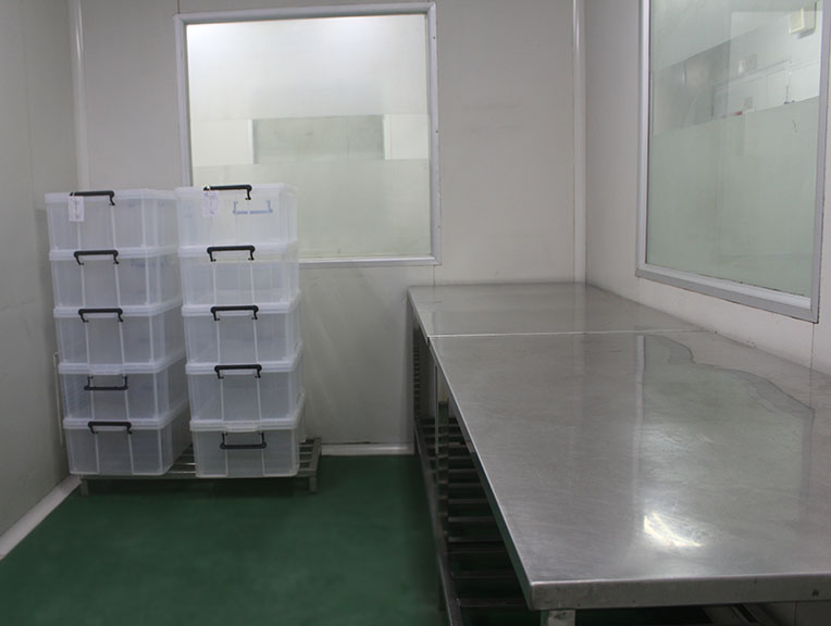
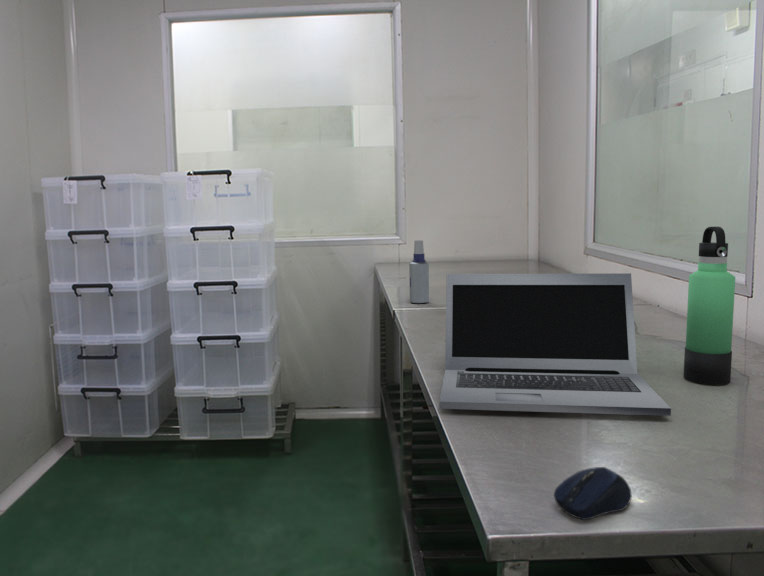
+ laptop [438,272,672,417]
+ spray bottle [408,239,430,304]
+ thermos bottle [683,225,736,386]
+ computer mouse [553,466,633,521]
